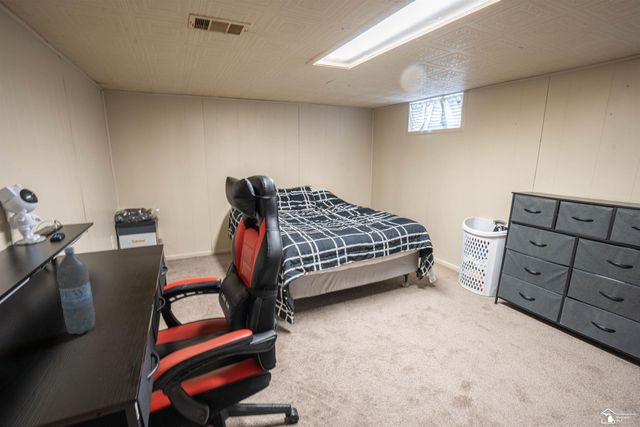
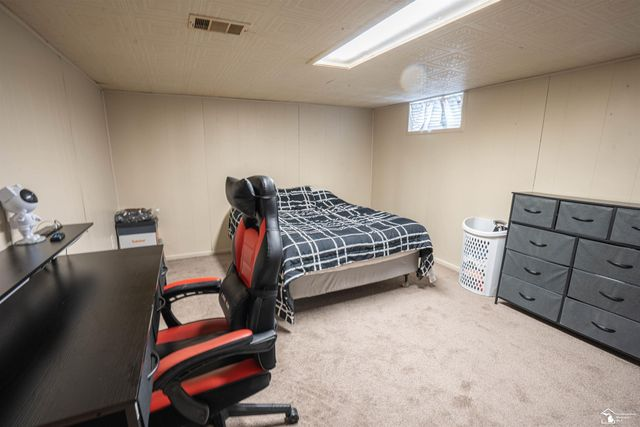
- water bottle [56,246,96,335]
